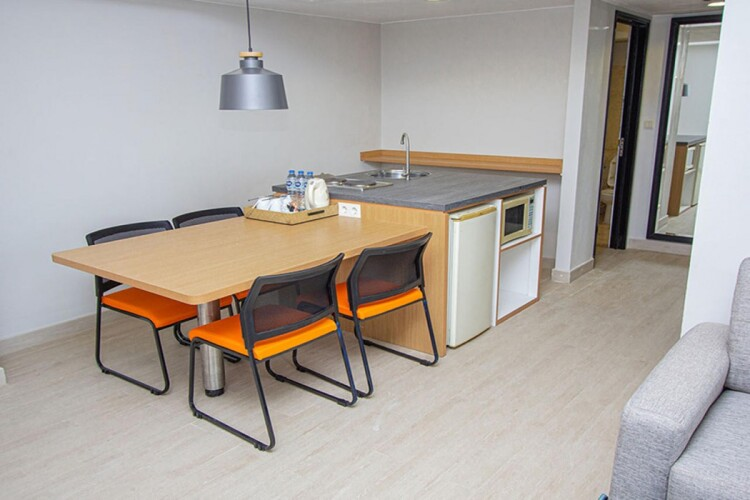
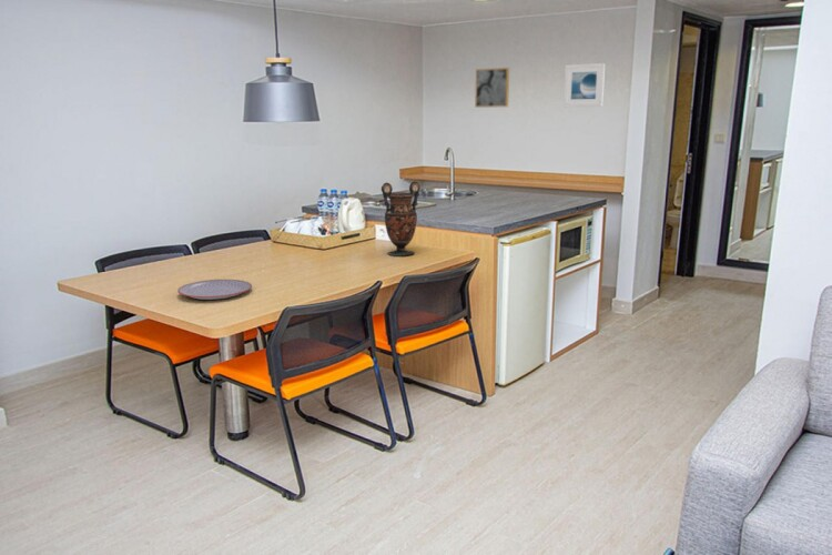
+ wall art [474,67,510,109]
+ plate [176,279,253,301]
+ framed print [562,62,607,108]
+ vase [381,181,422,258]
